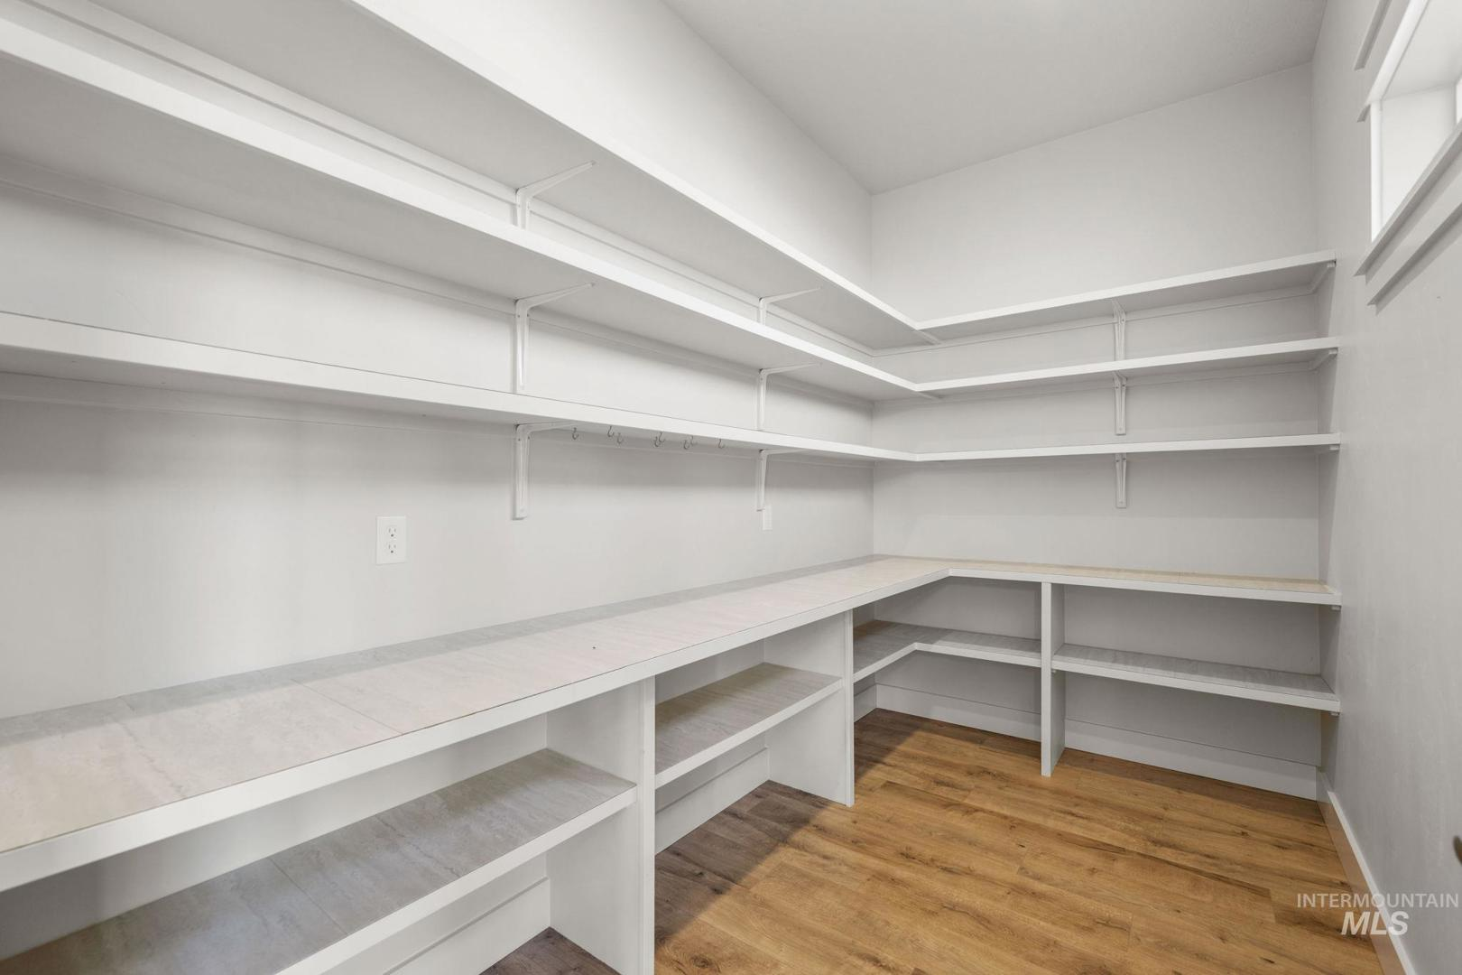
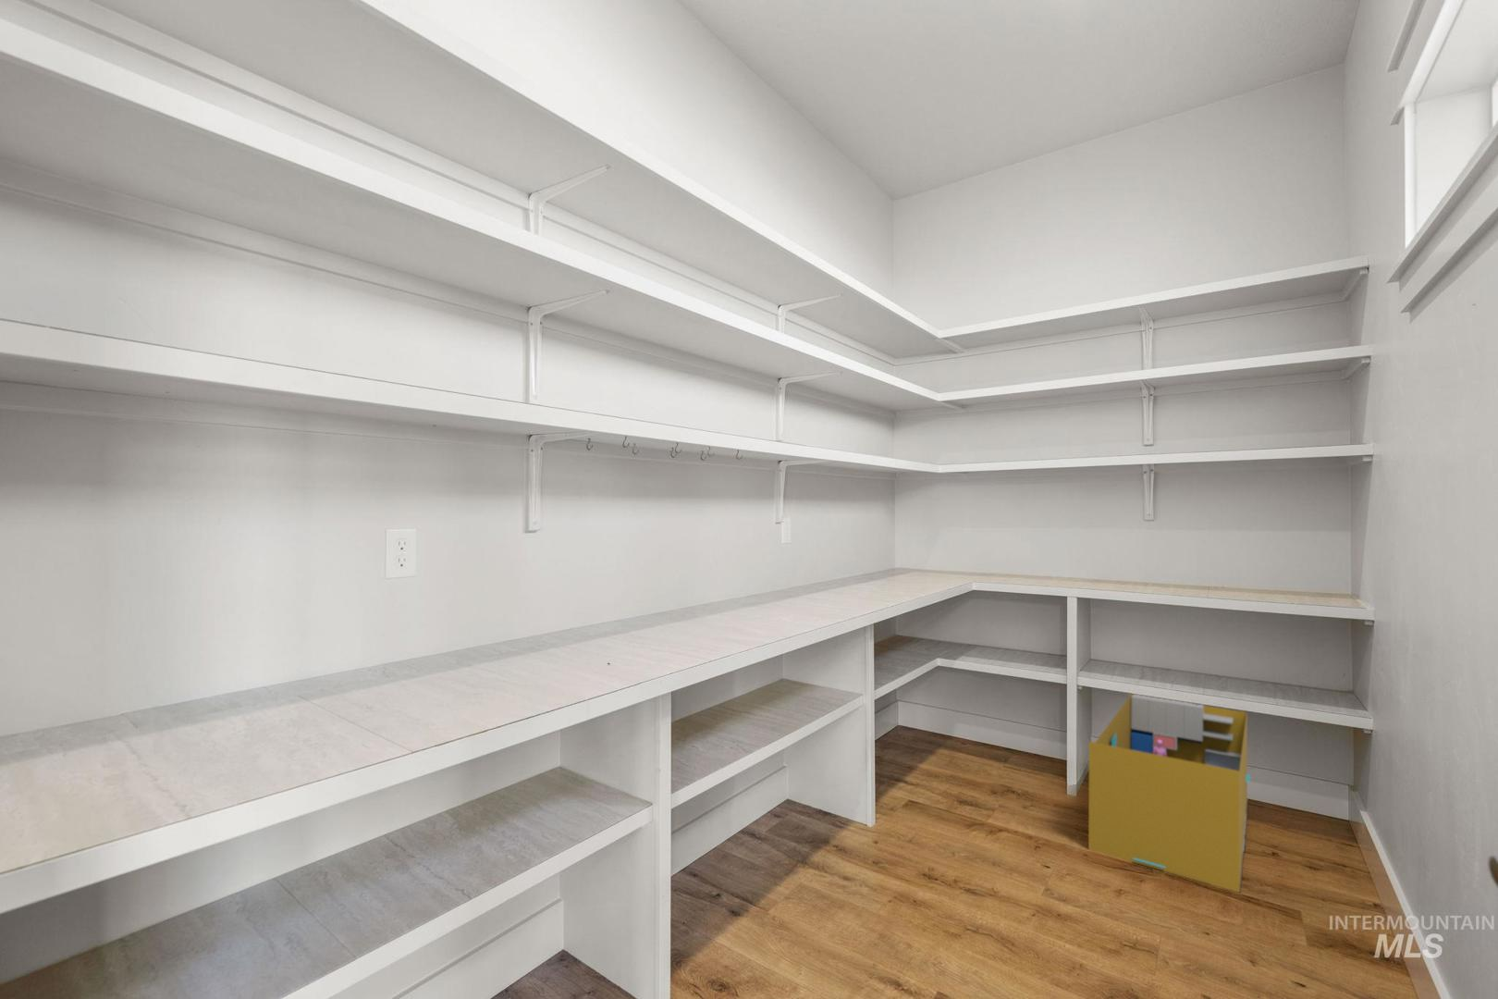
+ storage bin [1088,692,1251,893]
